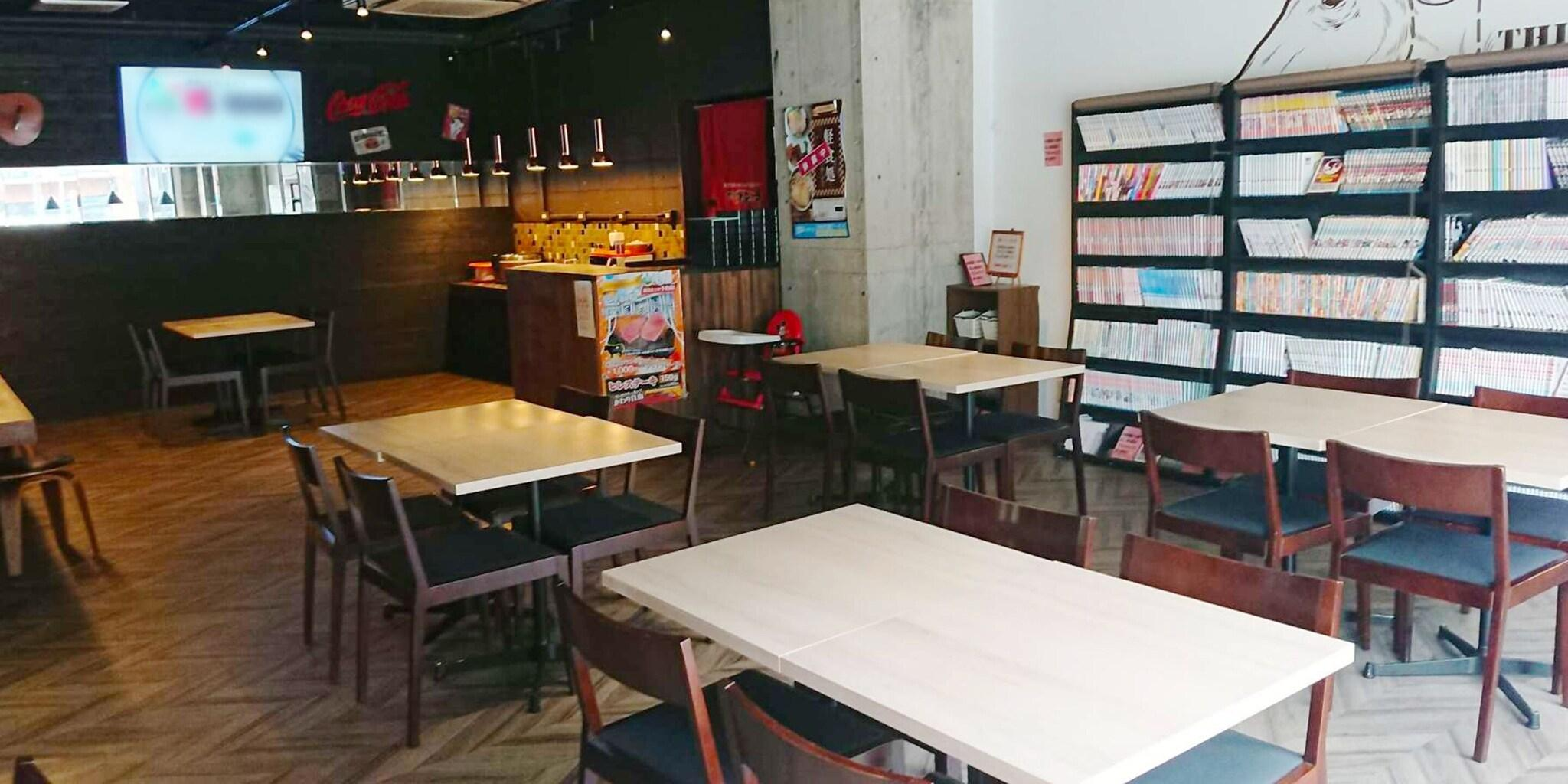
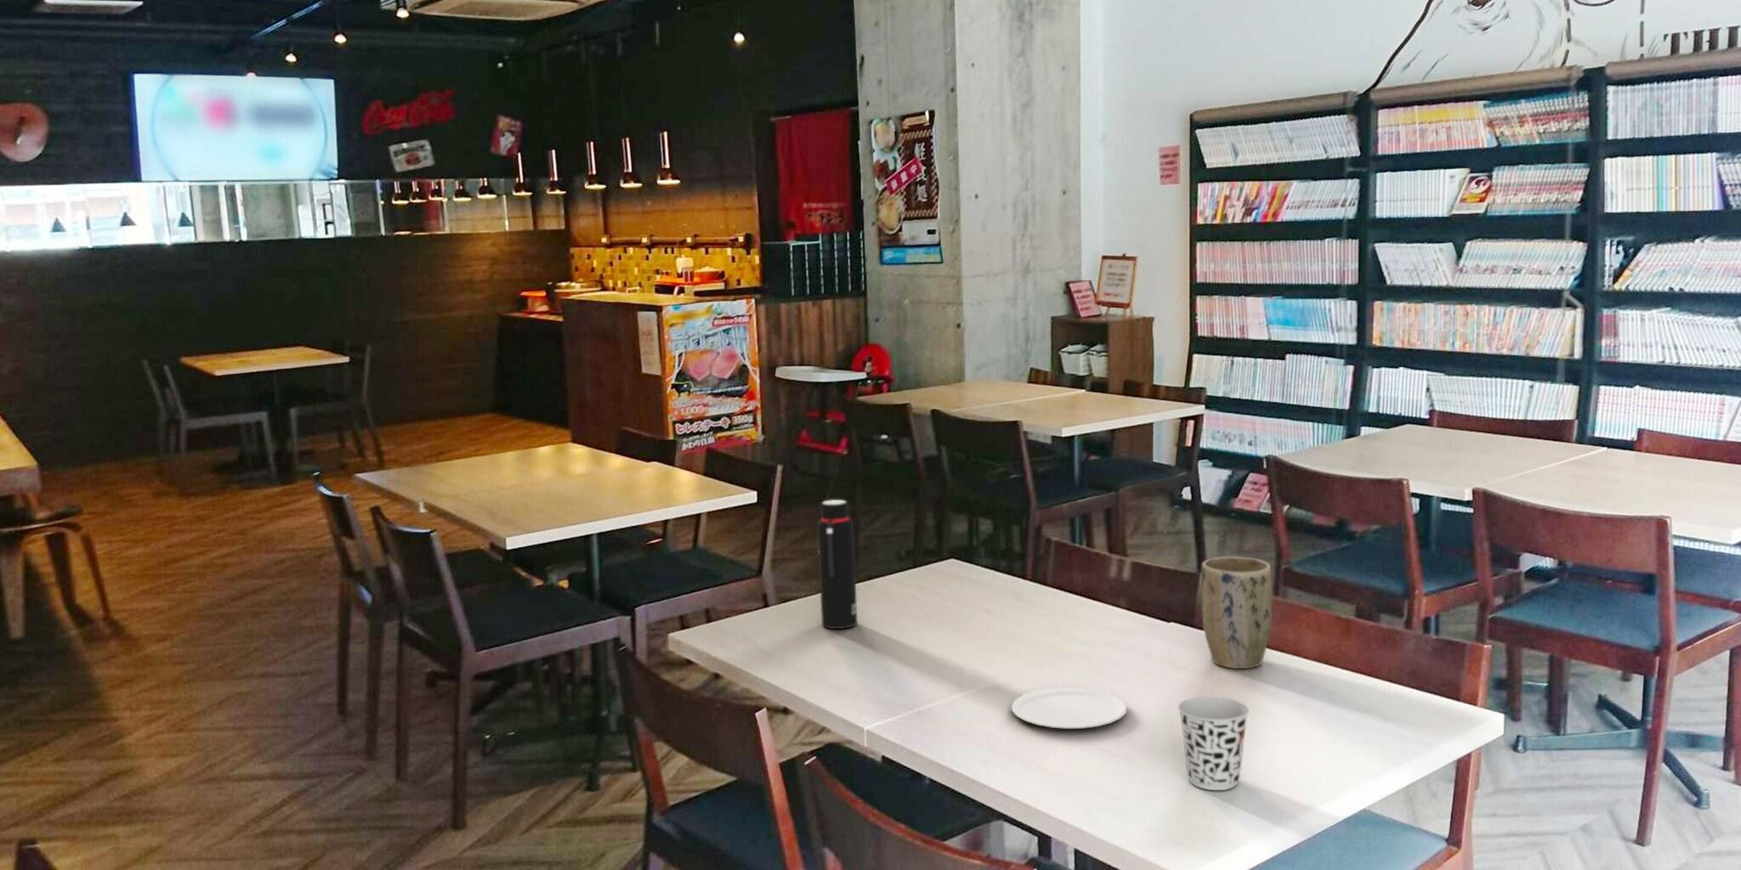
+ cup [1177,696,1249,791]
+ plate [1010,687,1128,730]
+ plant pot [1200,556,1272,669]
+ water bottle [817,498,858,629]
